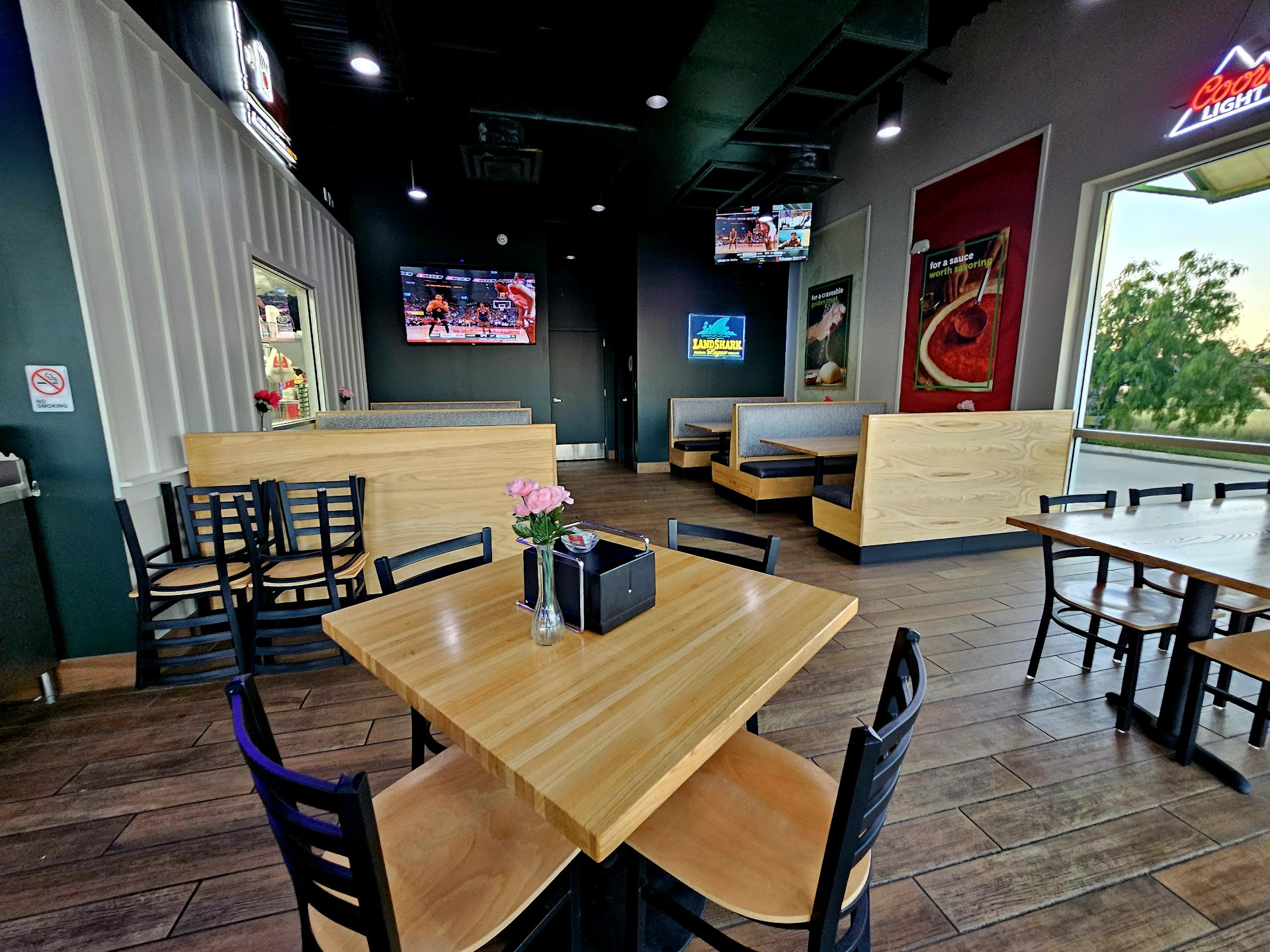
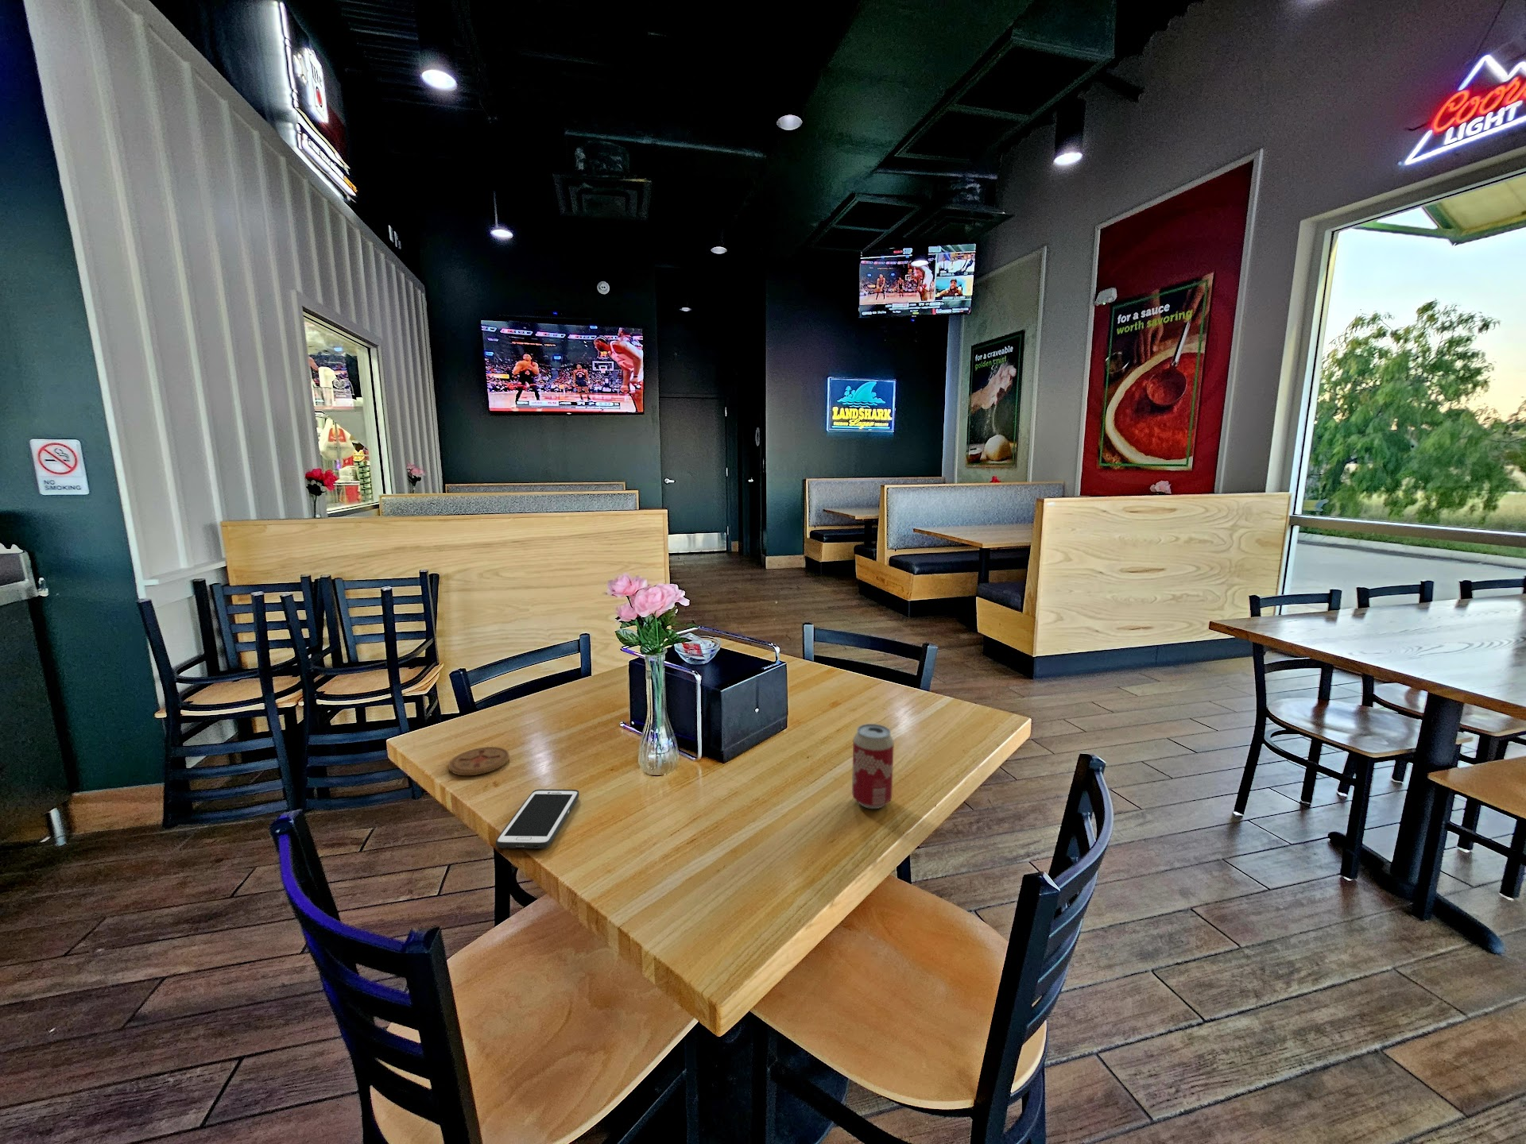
+ beverage can [851,723,895,810]
+ cell phone [495,788,579,850]
+ coaster [447,746,511,776]
